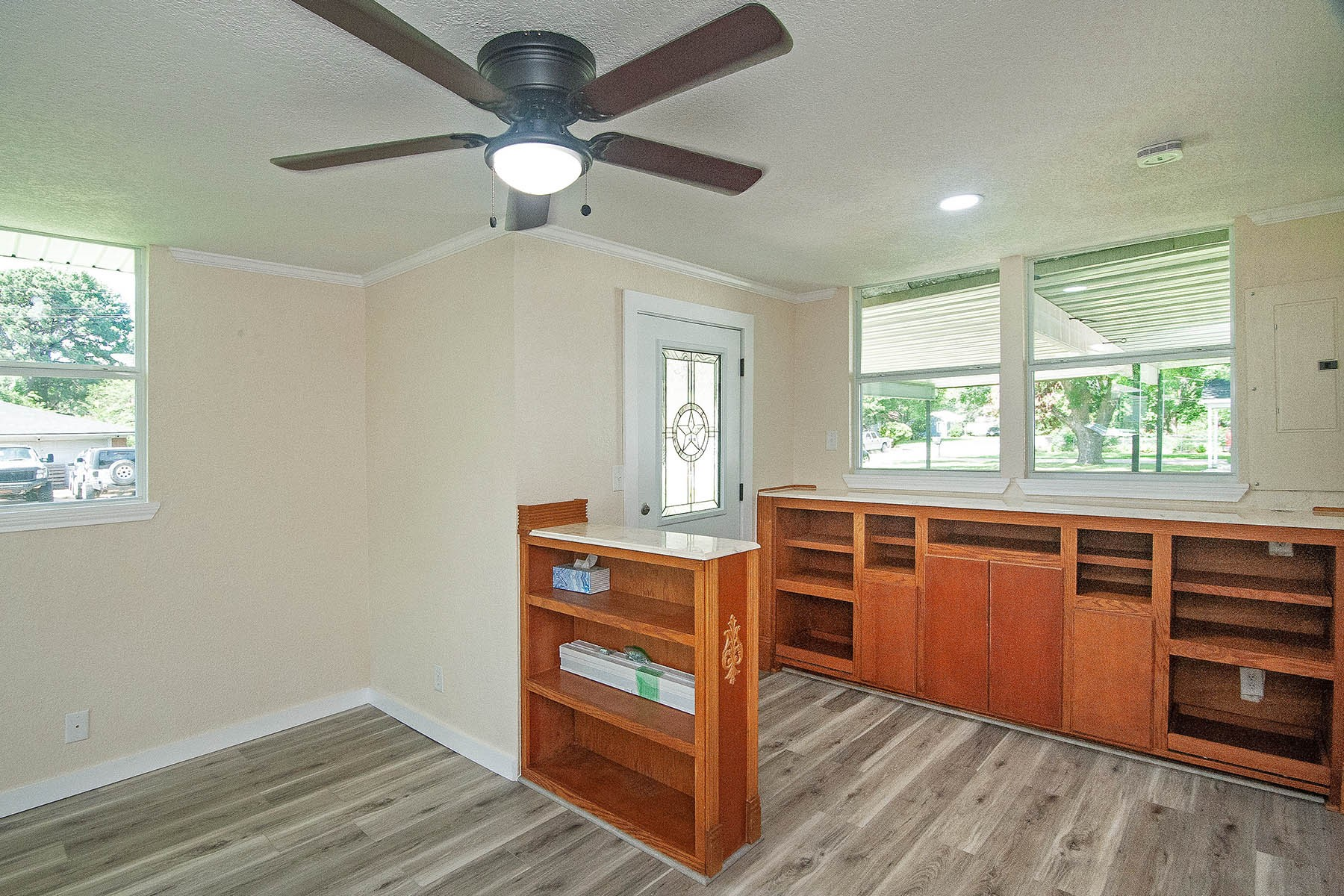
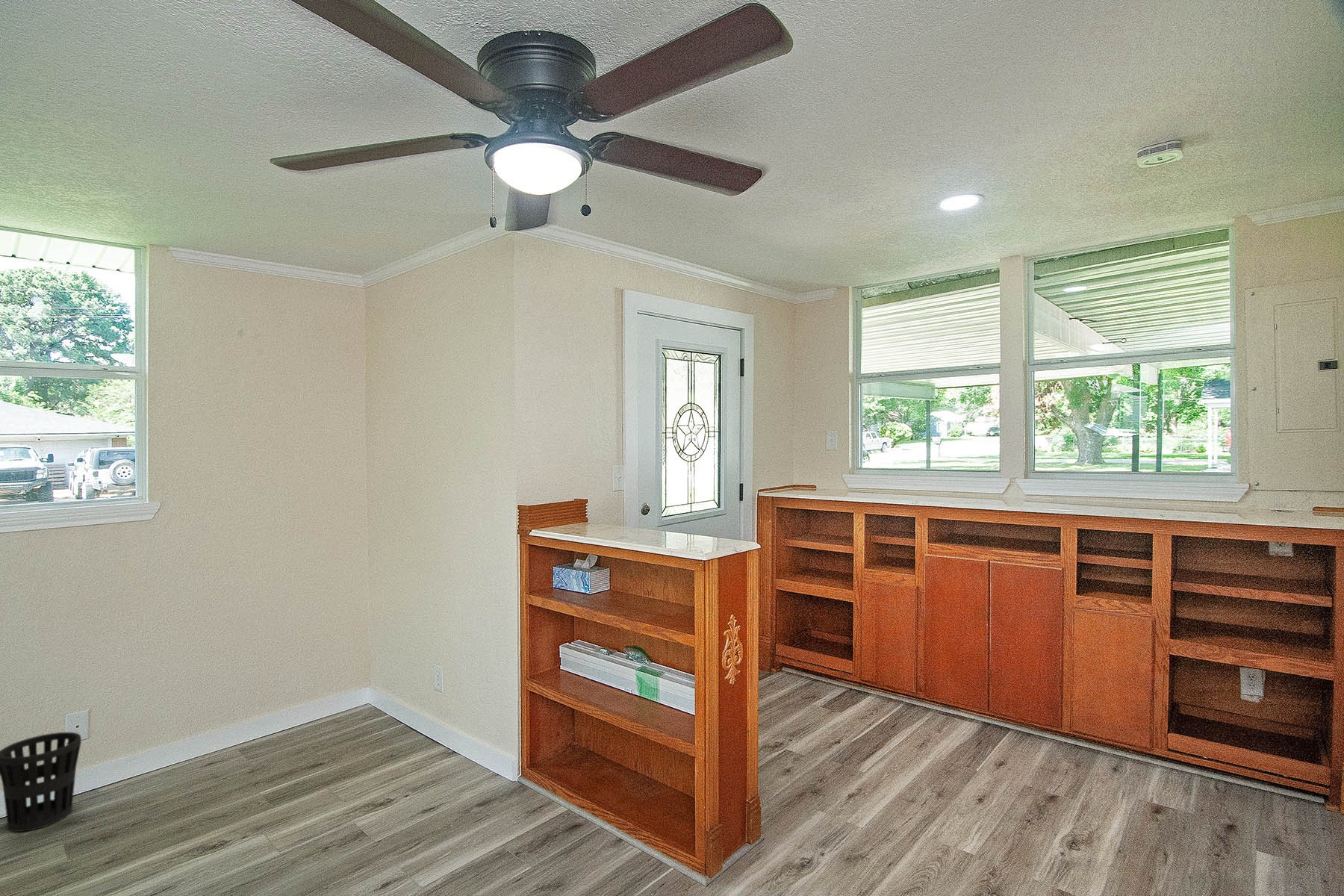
+ wastebasket [0,731,82,833]
